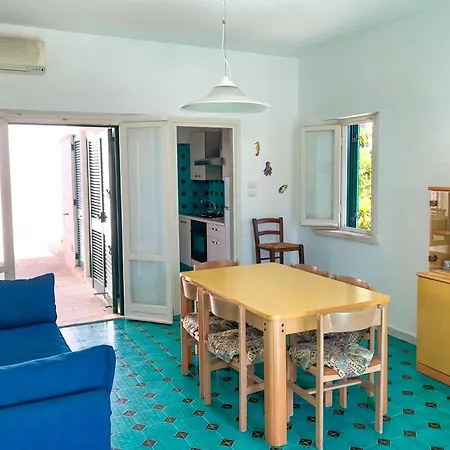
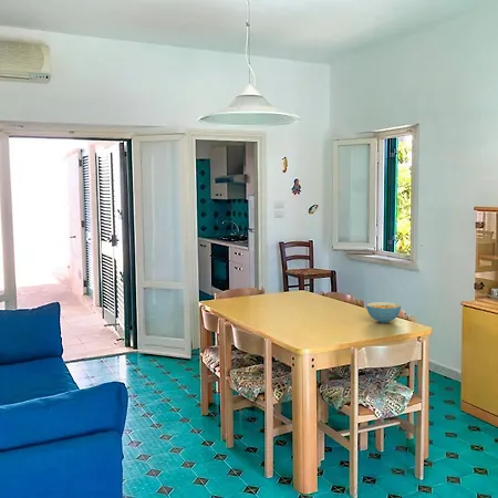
+ cereal bowl [365,301,402,324]
